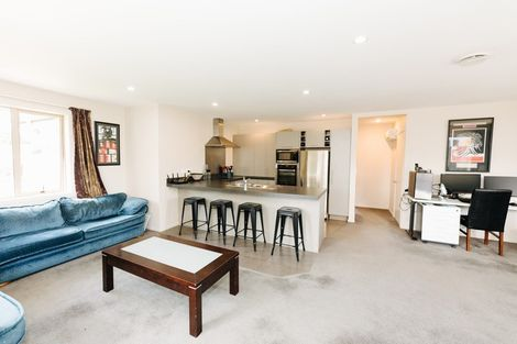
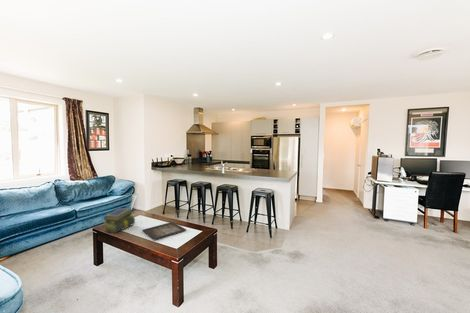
+ stack of books [103,207,136,234]
+ icon panel [141,221,187,241]
